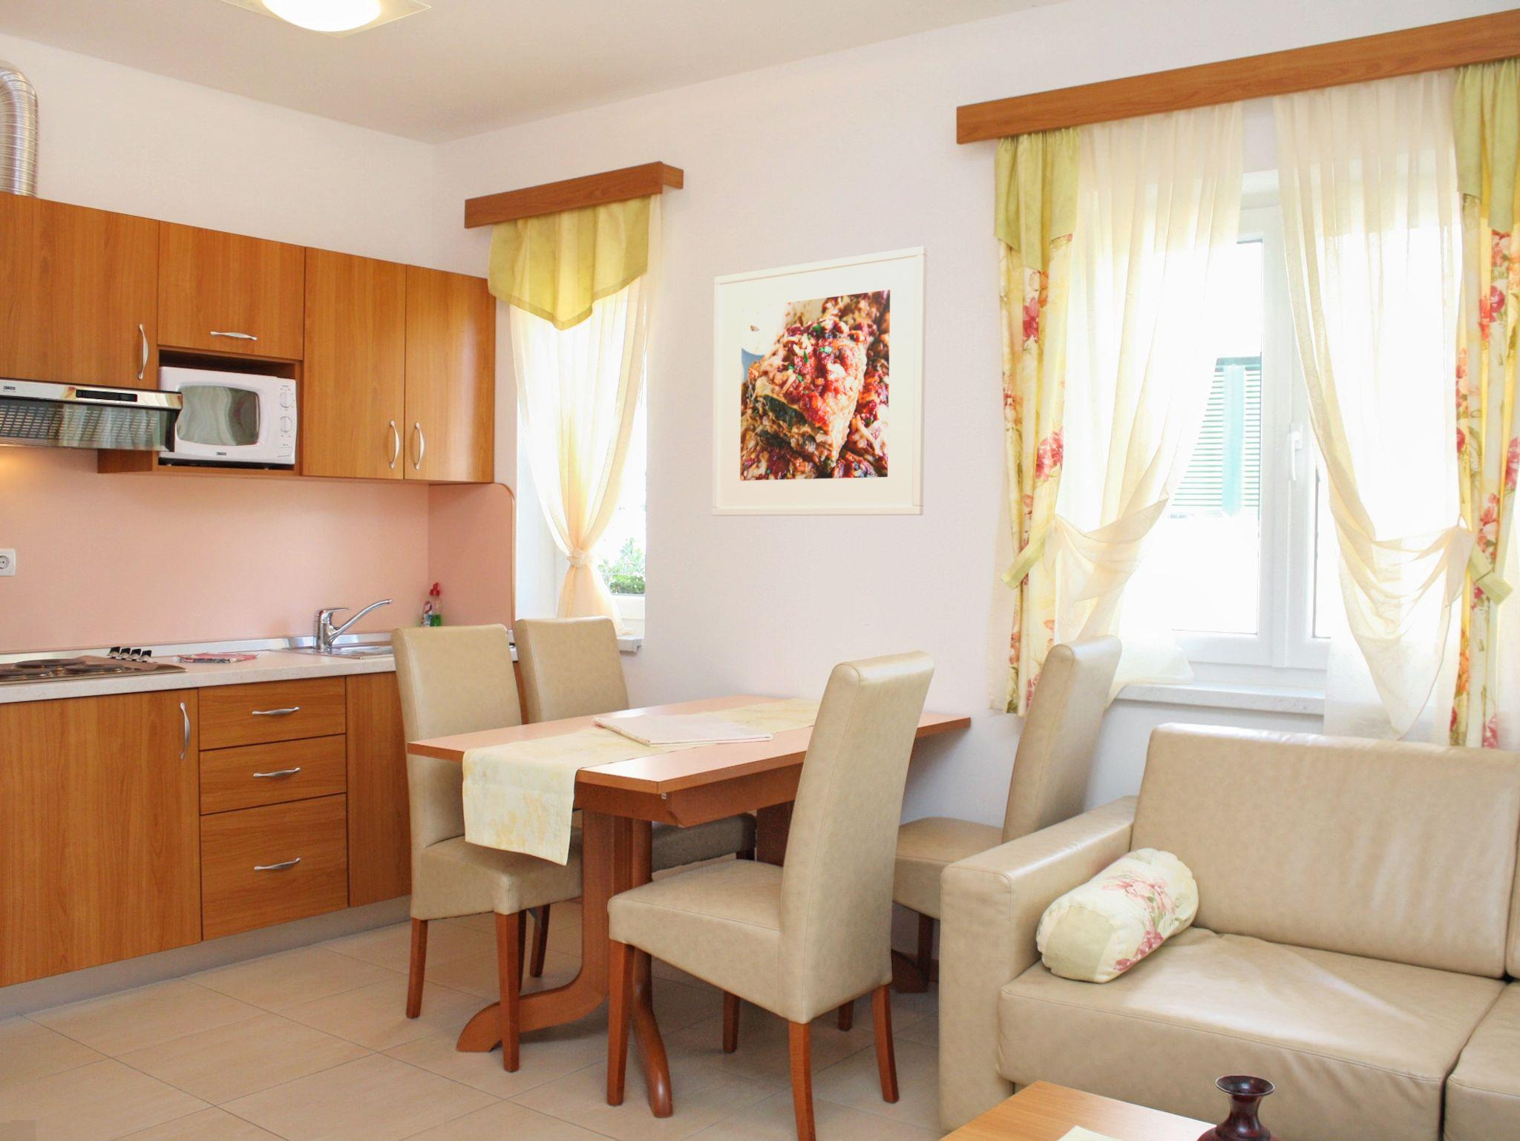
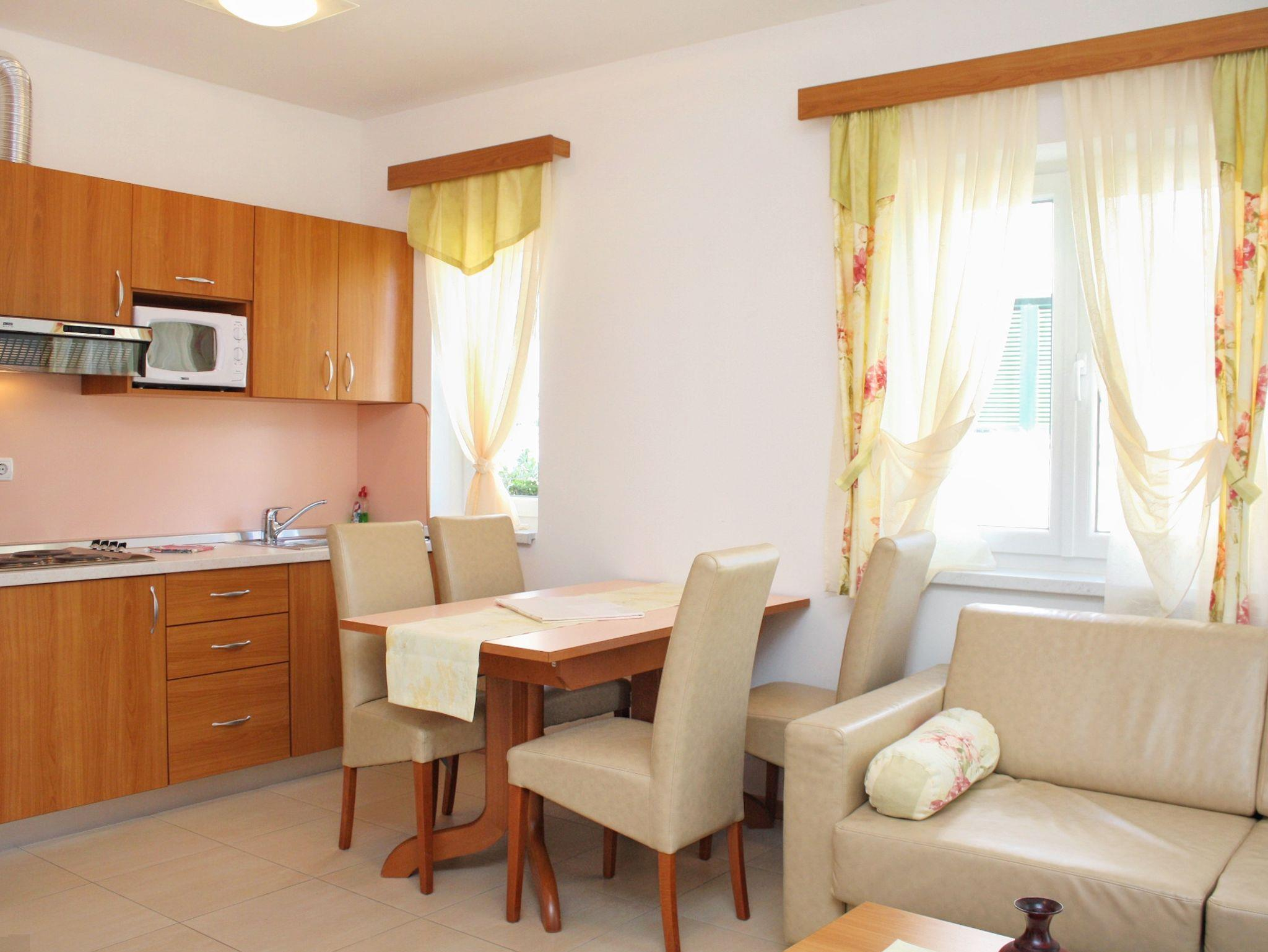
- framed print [711,246,928,517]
